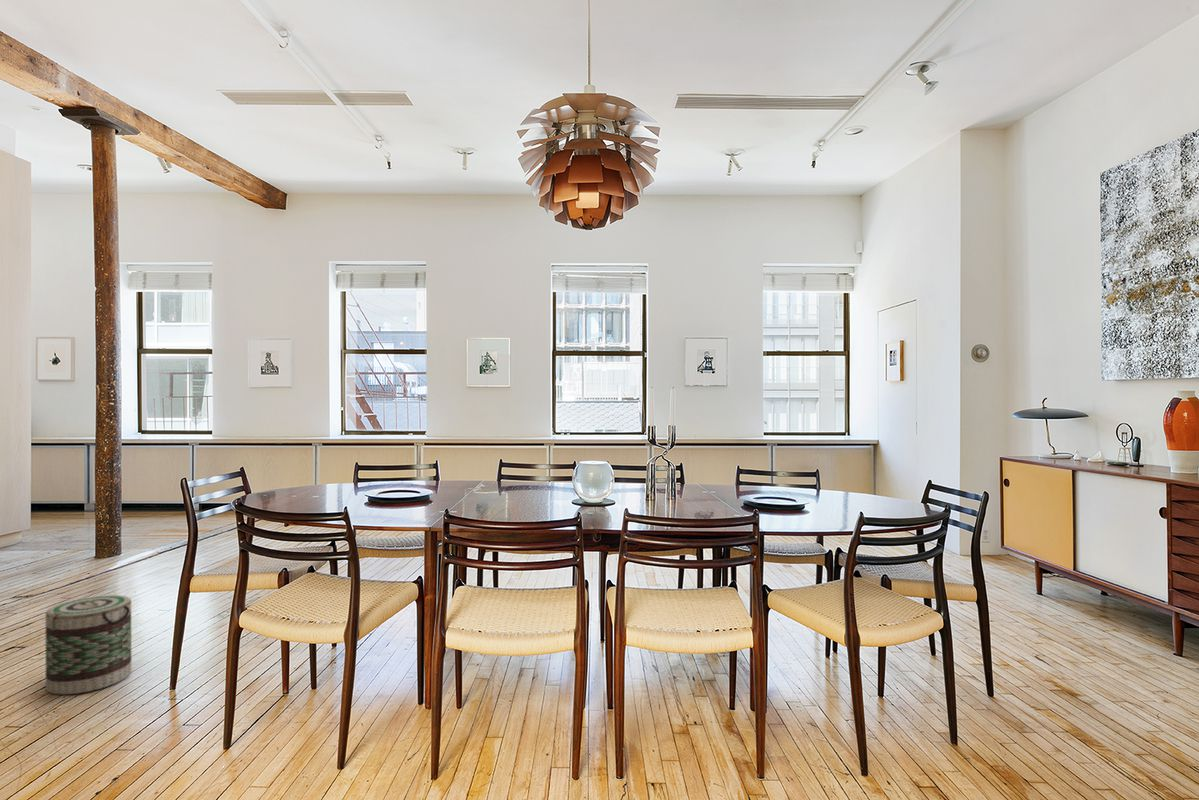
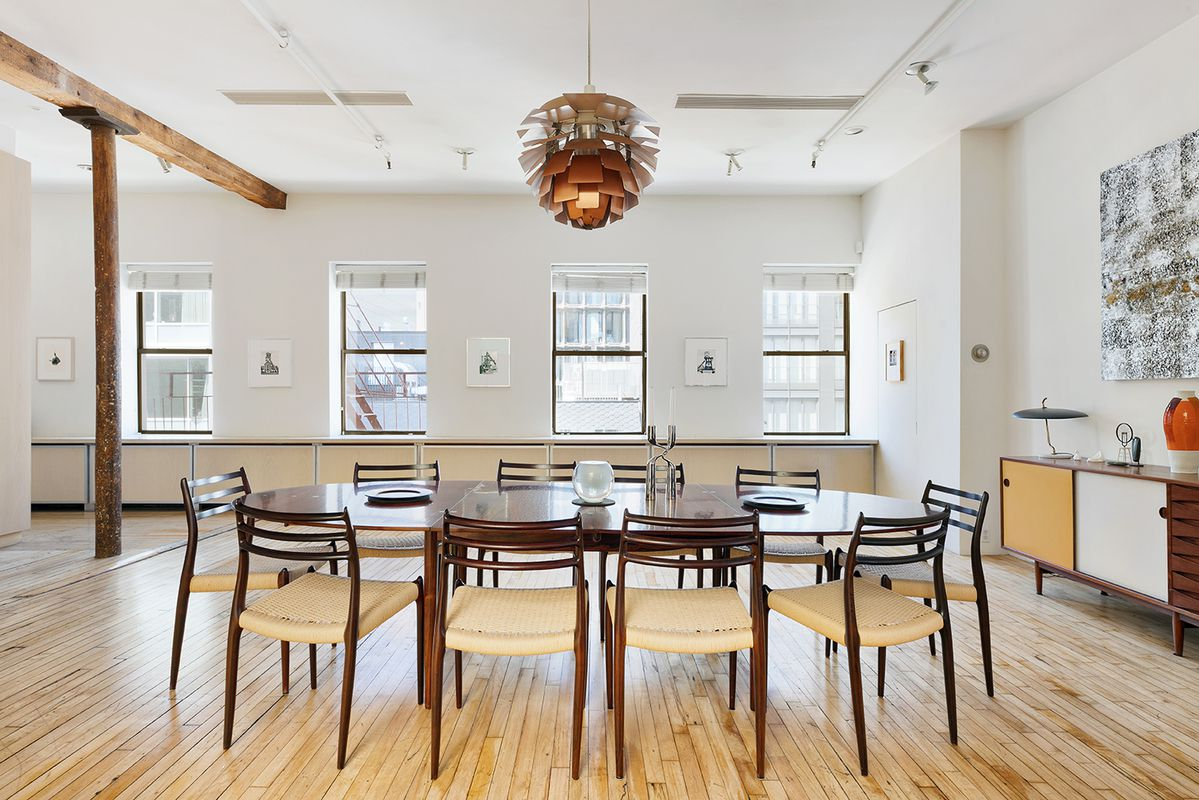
- basket [45,594,132,696]
